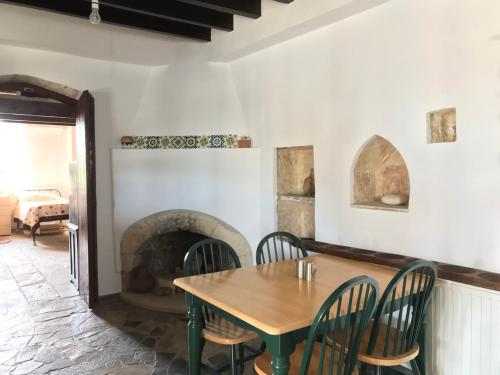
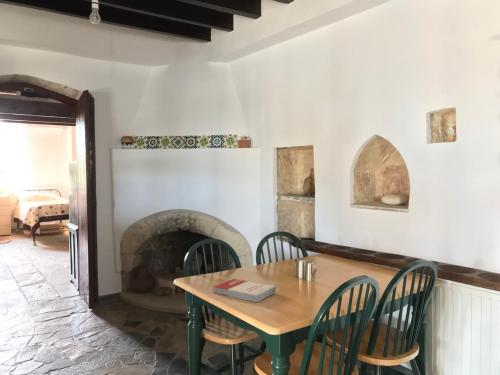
+ book [212,278,277,303]
